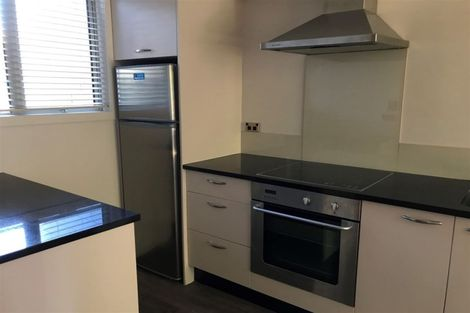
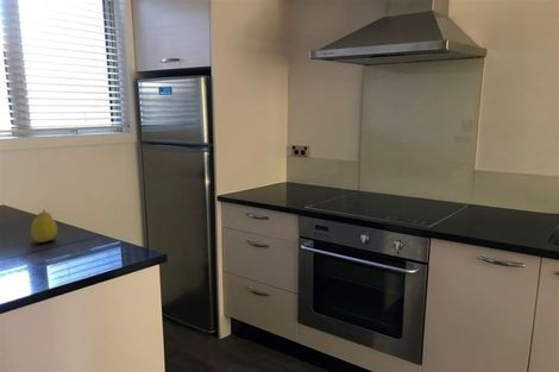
+ fruit [30,208,58,244]
